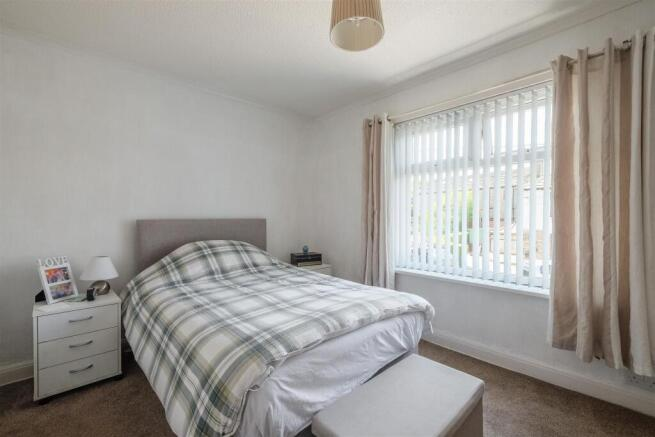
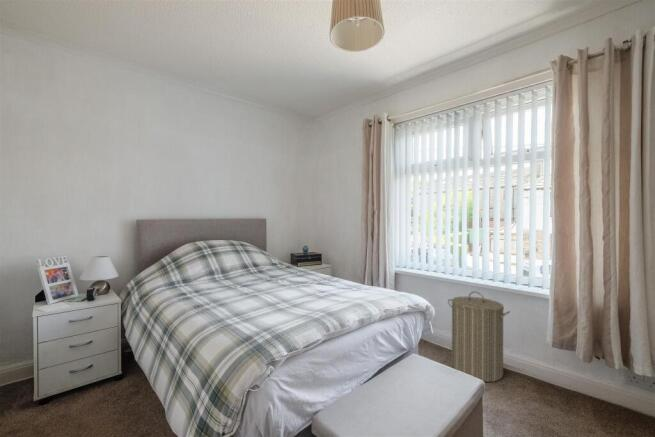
+ laundry hamper [447,290,511,383]
